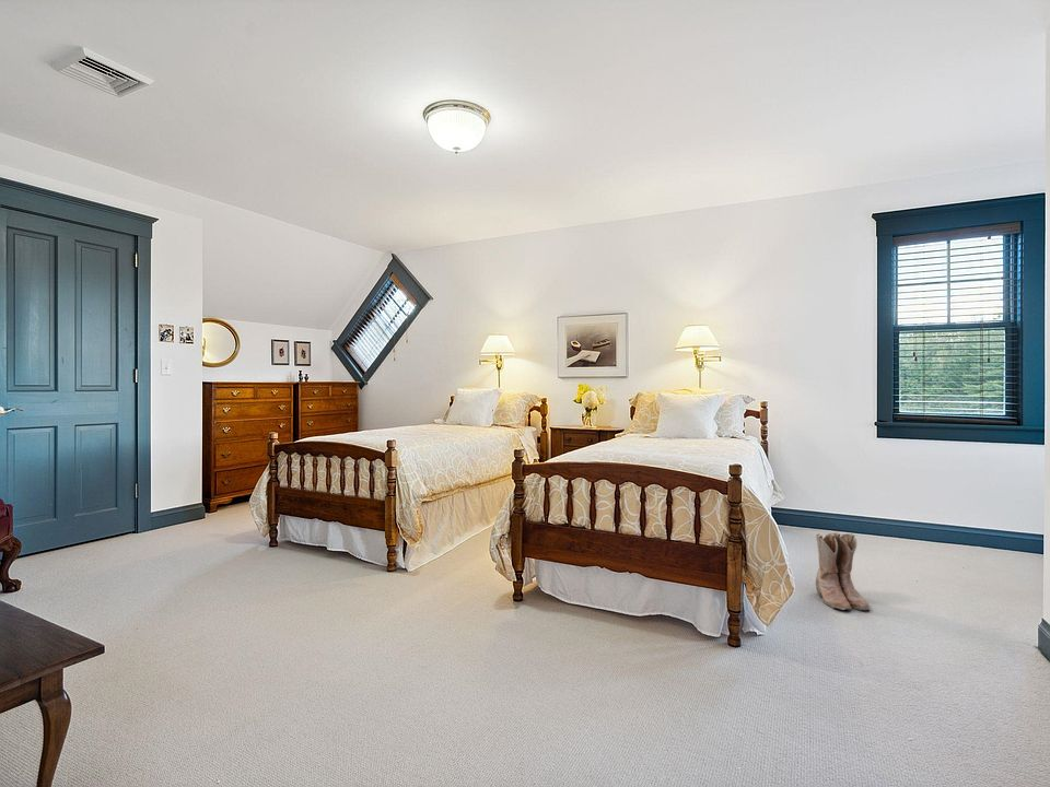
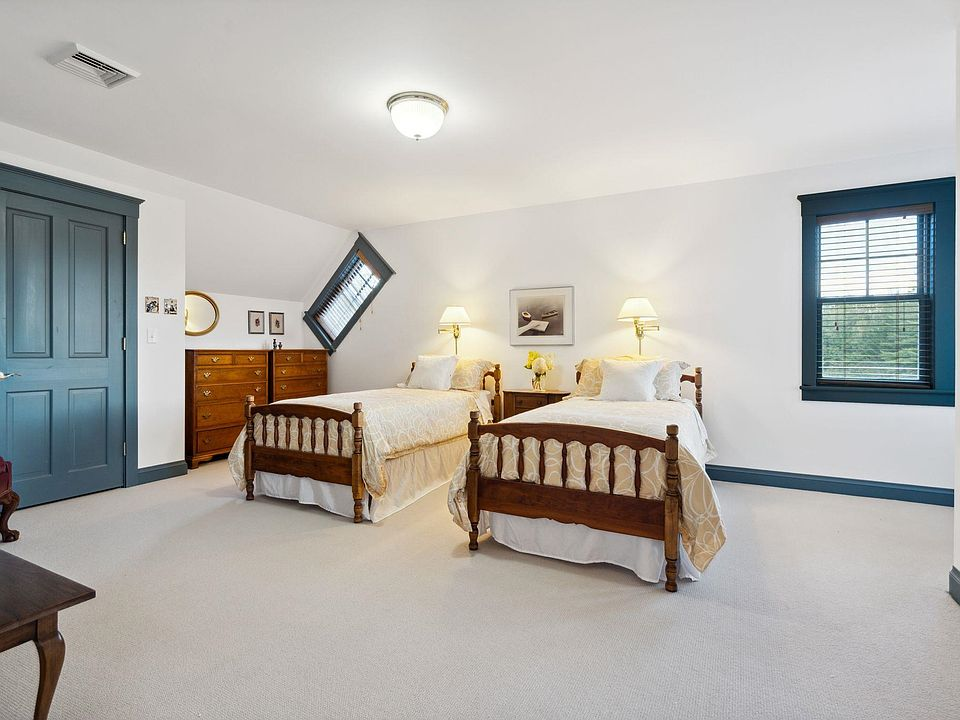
- boots [815,531,871,611]
